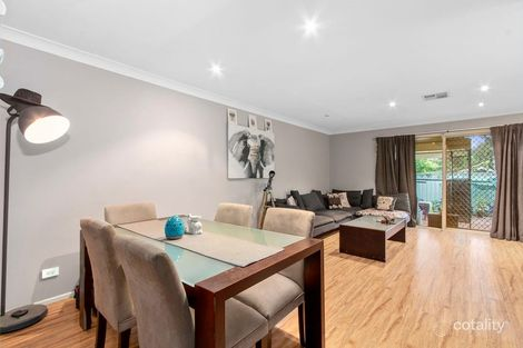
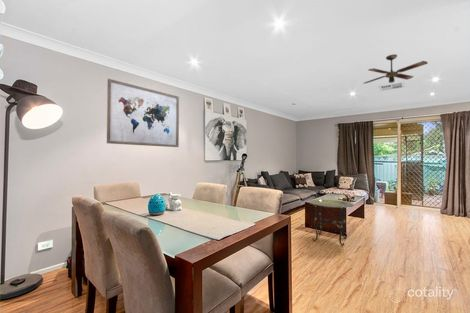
+ wall art [106,78,180,148]
+ ceiling fan [363,53,429,84]
+ side table [307,198,355,247]
